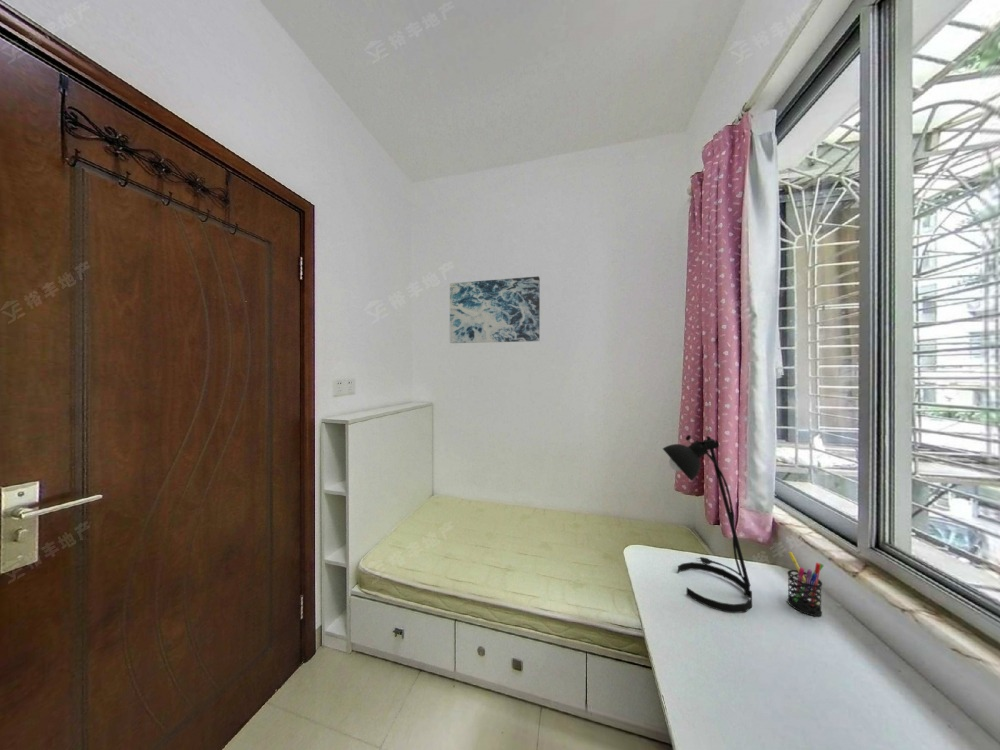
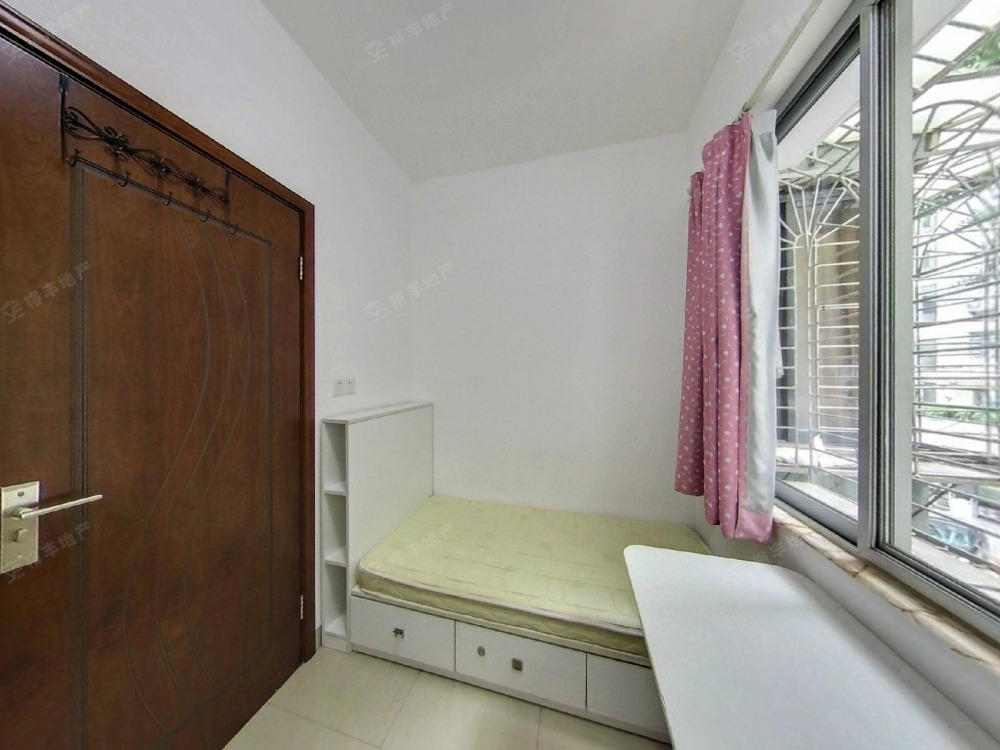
- desk lamp [662,434,753,614]
- pen holder [786,551,825,617]
- wall art [449,275,541,344]
